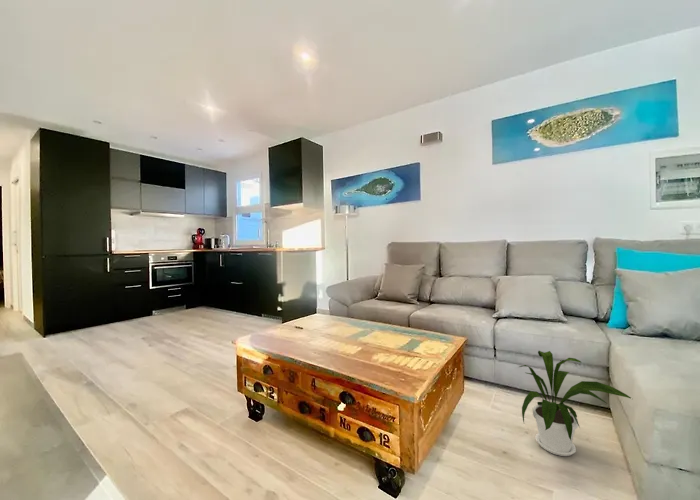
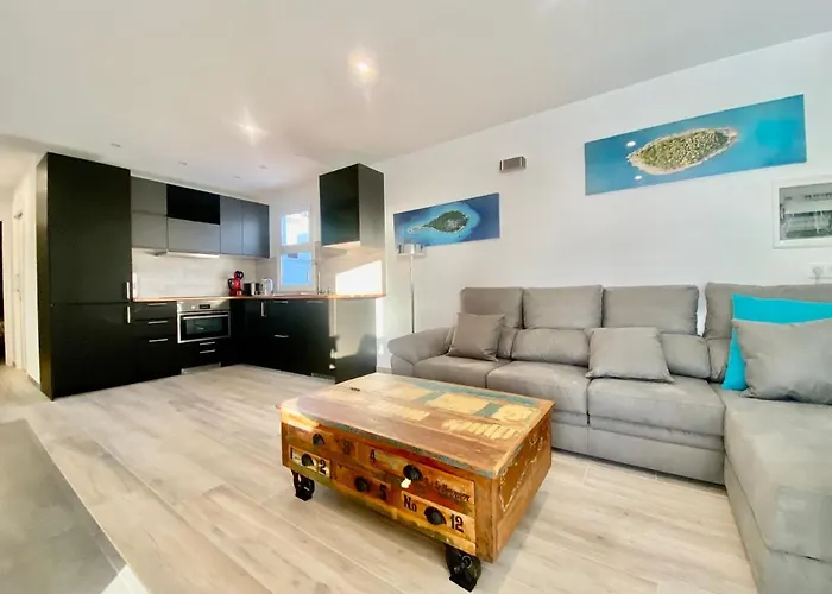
- house plant [518,350,632,457]
